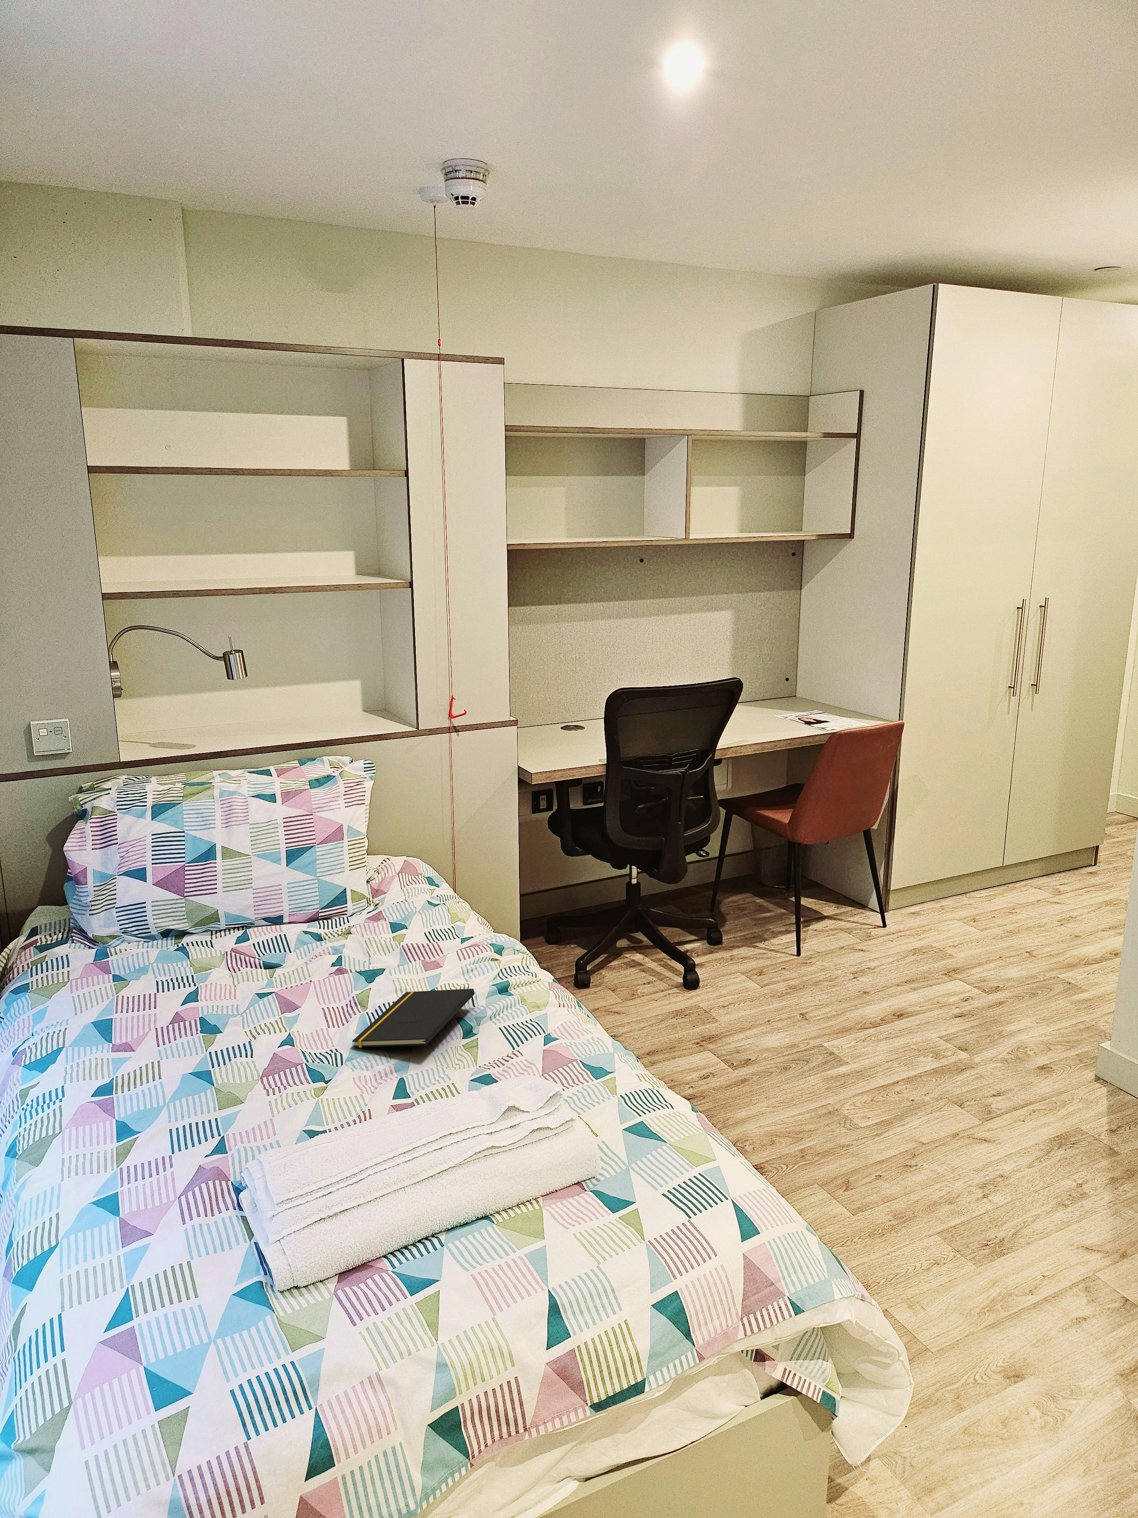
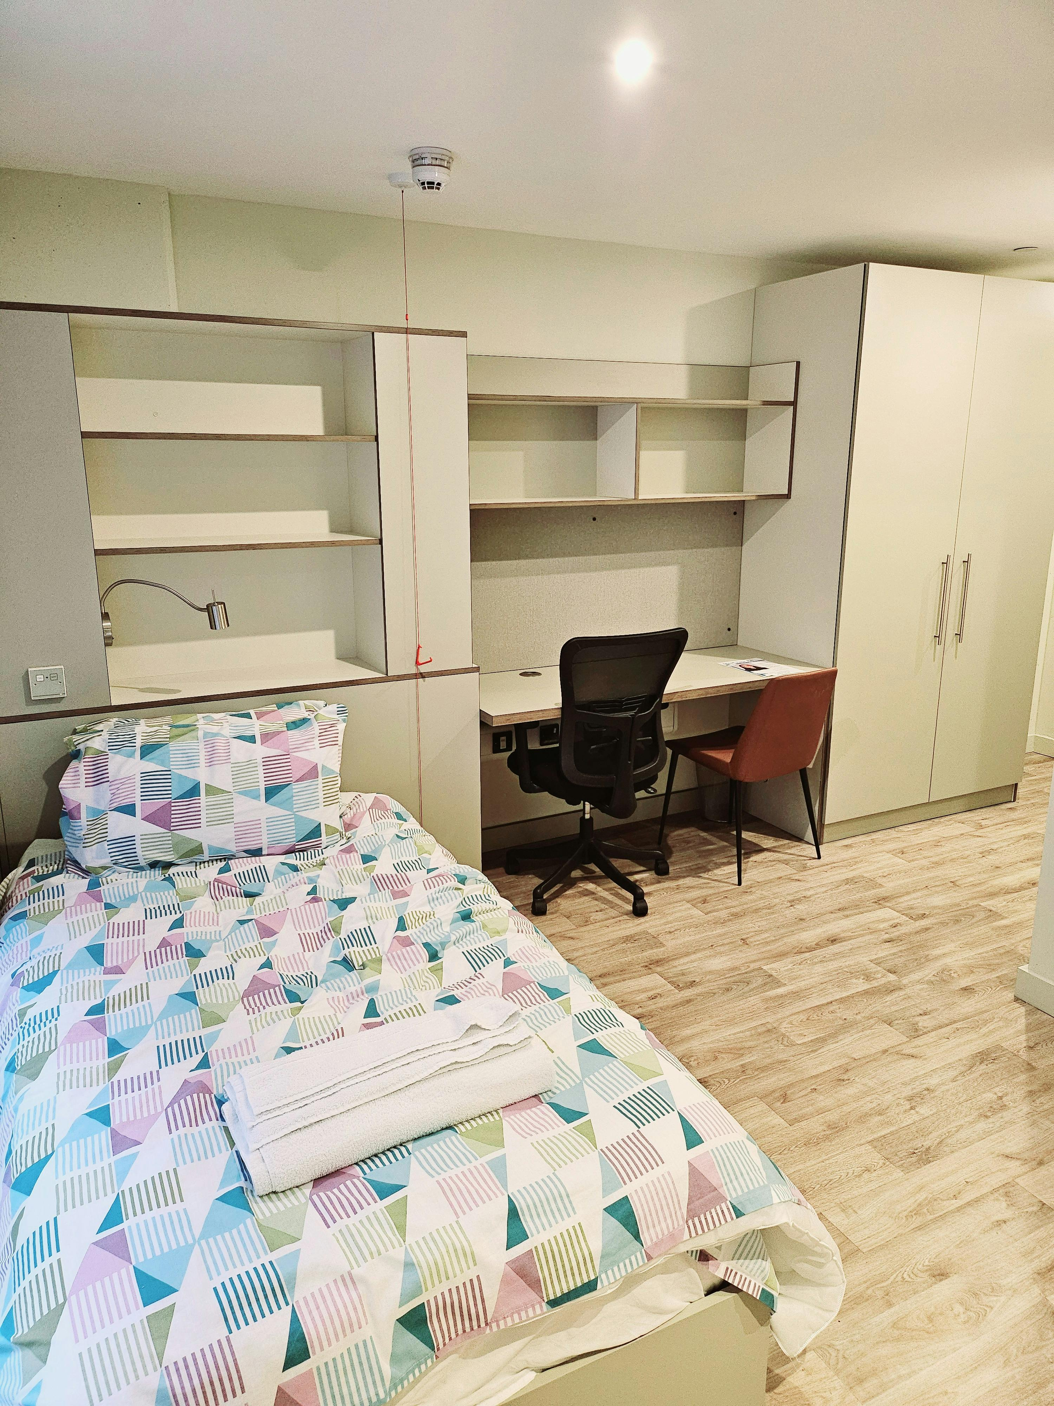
- notepad [351,988,476,1048]
